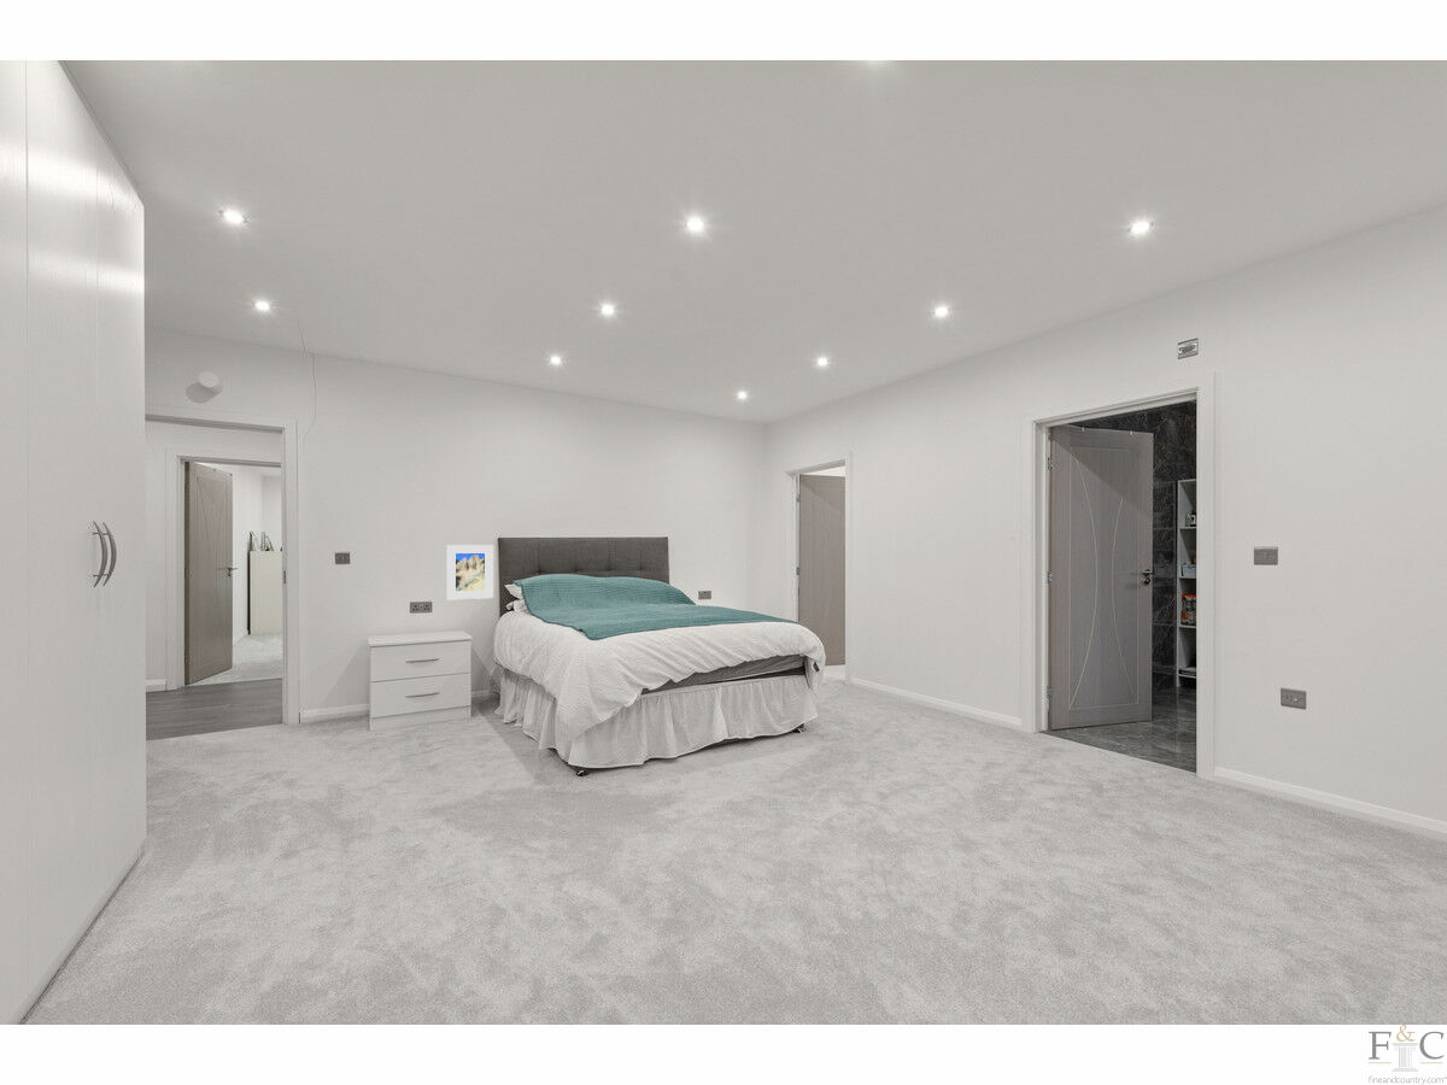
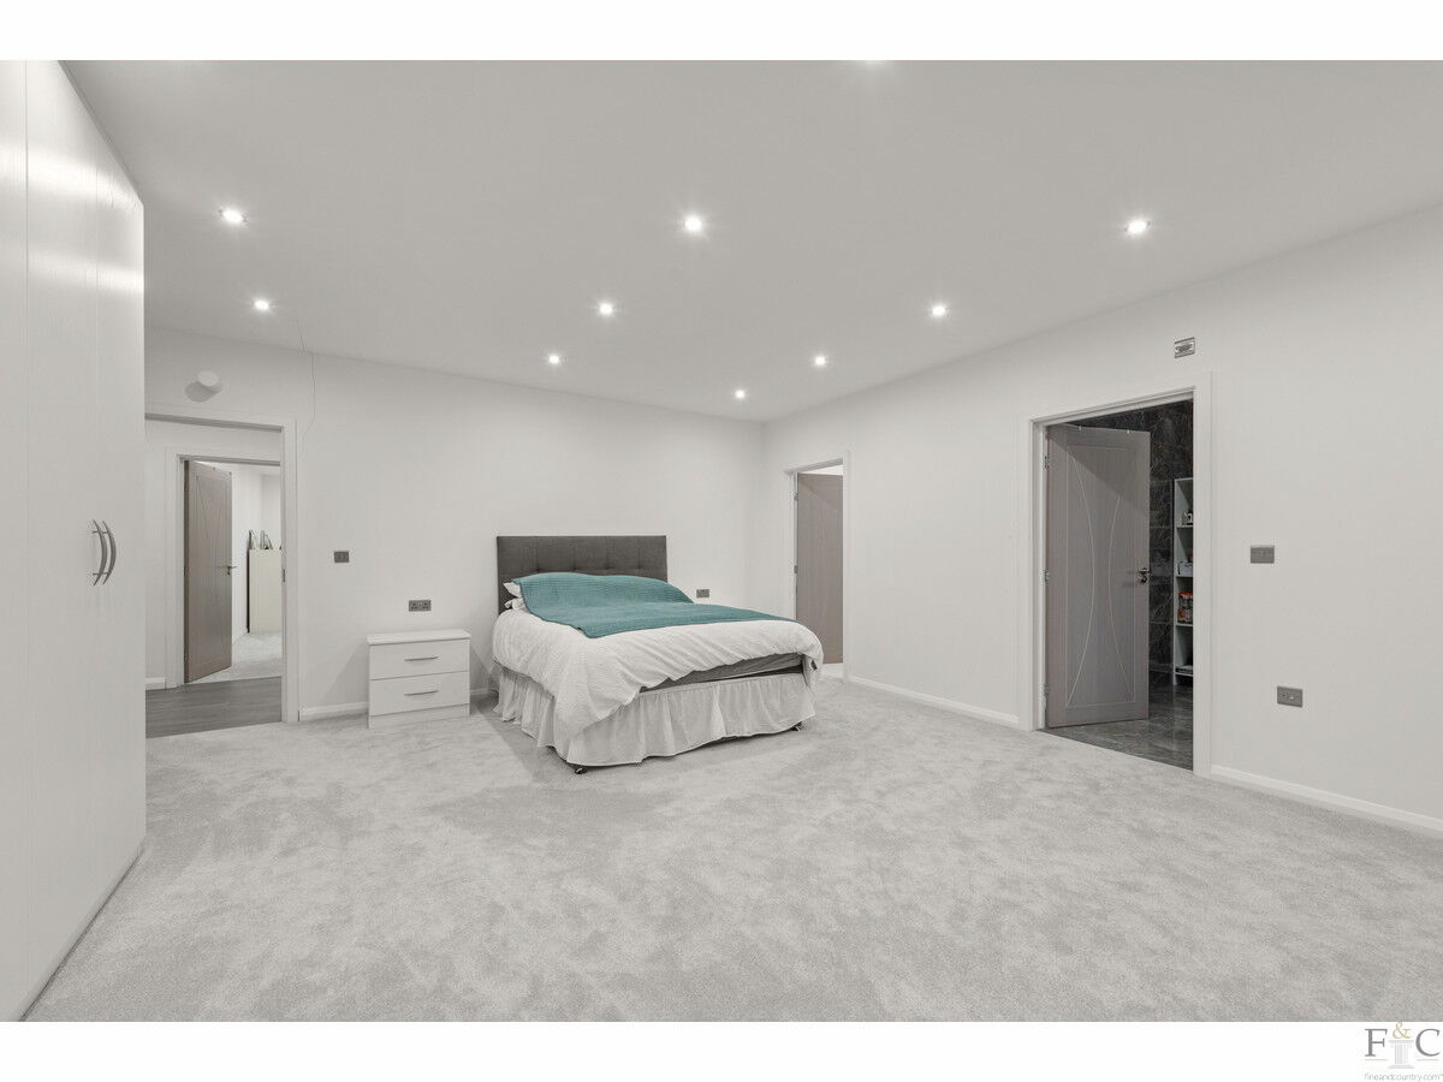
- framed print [445,544,494,600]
